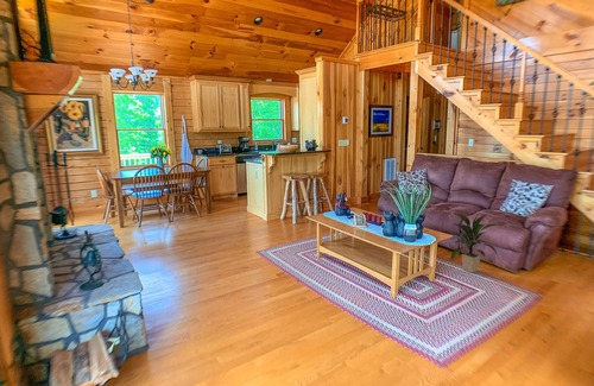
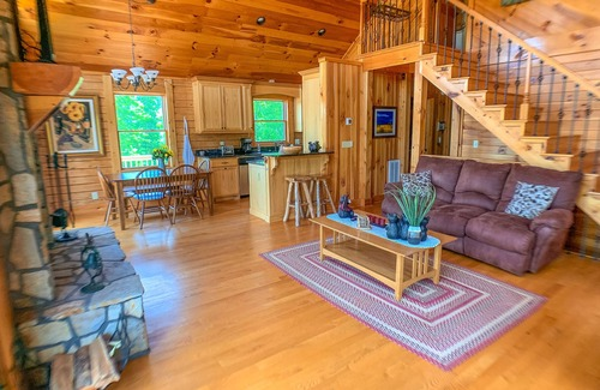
- indoor plant [449,213,500,274]
